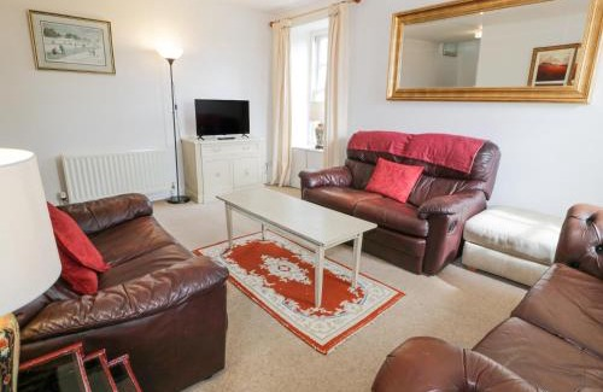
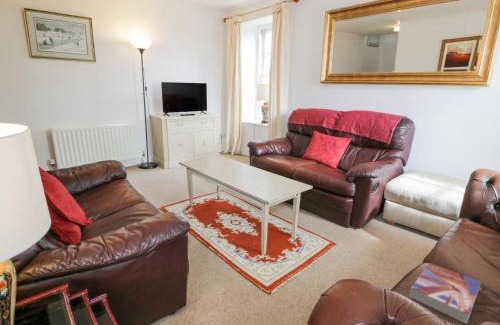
+ textbook [409,261,482,325]
